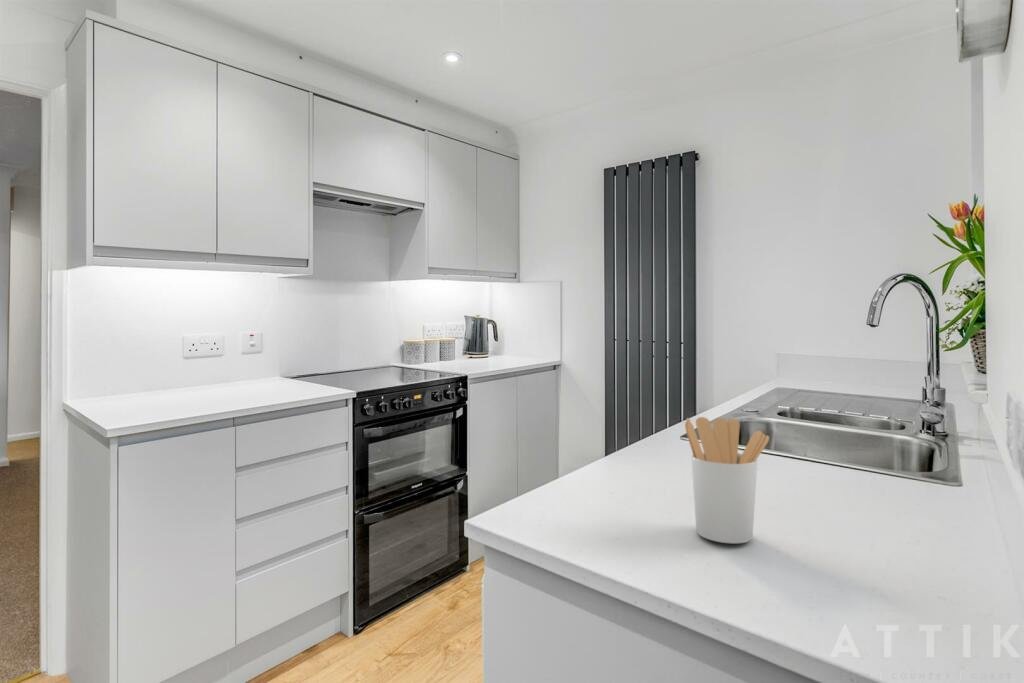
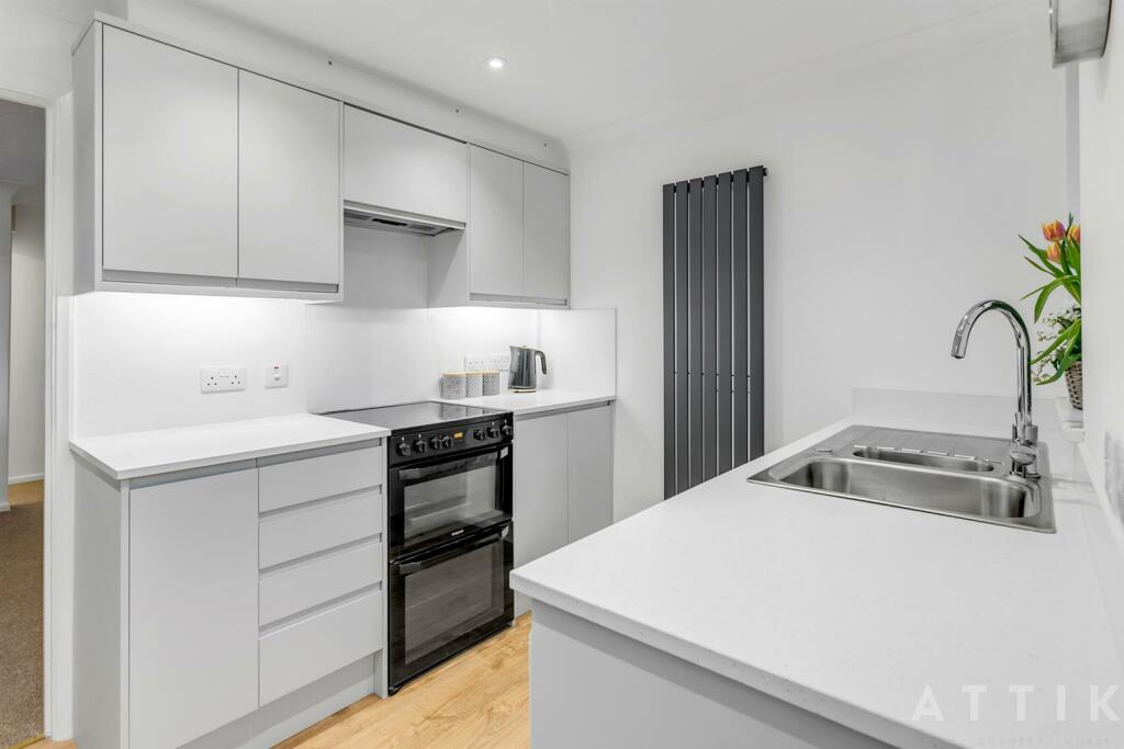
- utensil holder [684,416,770,544]
